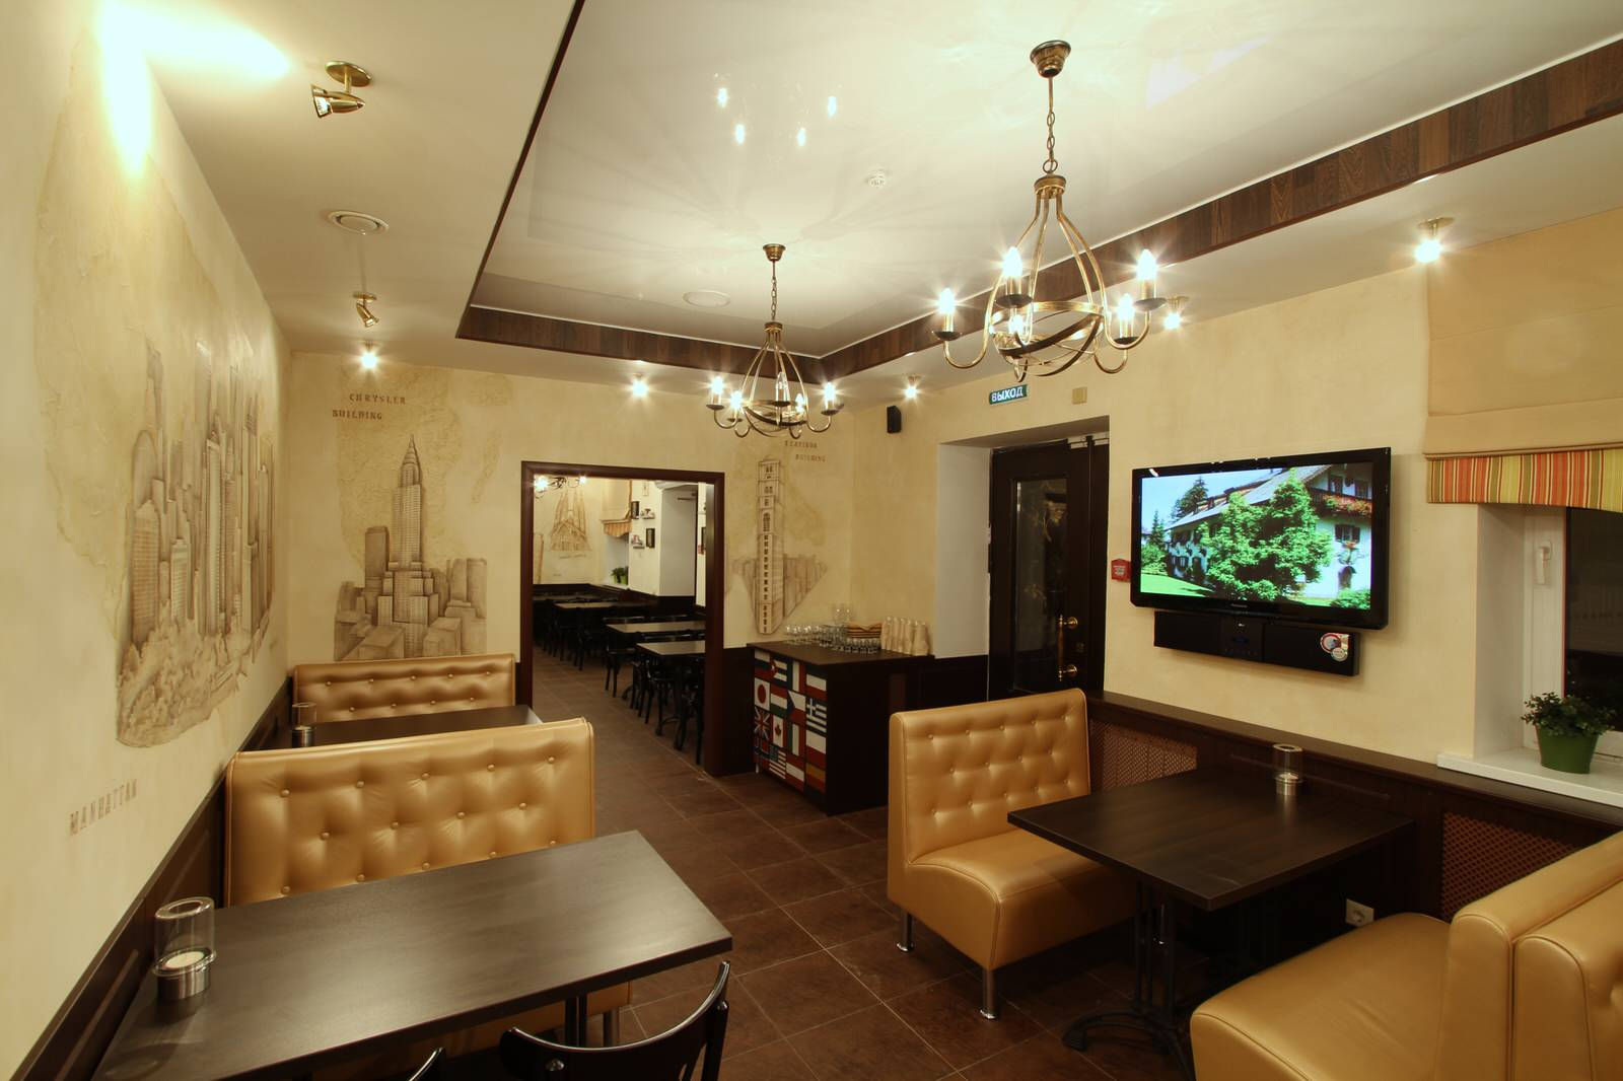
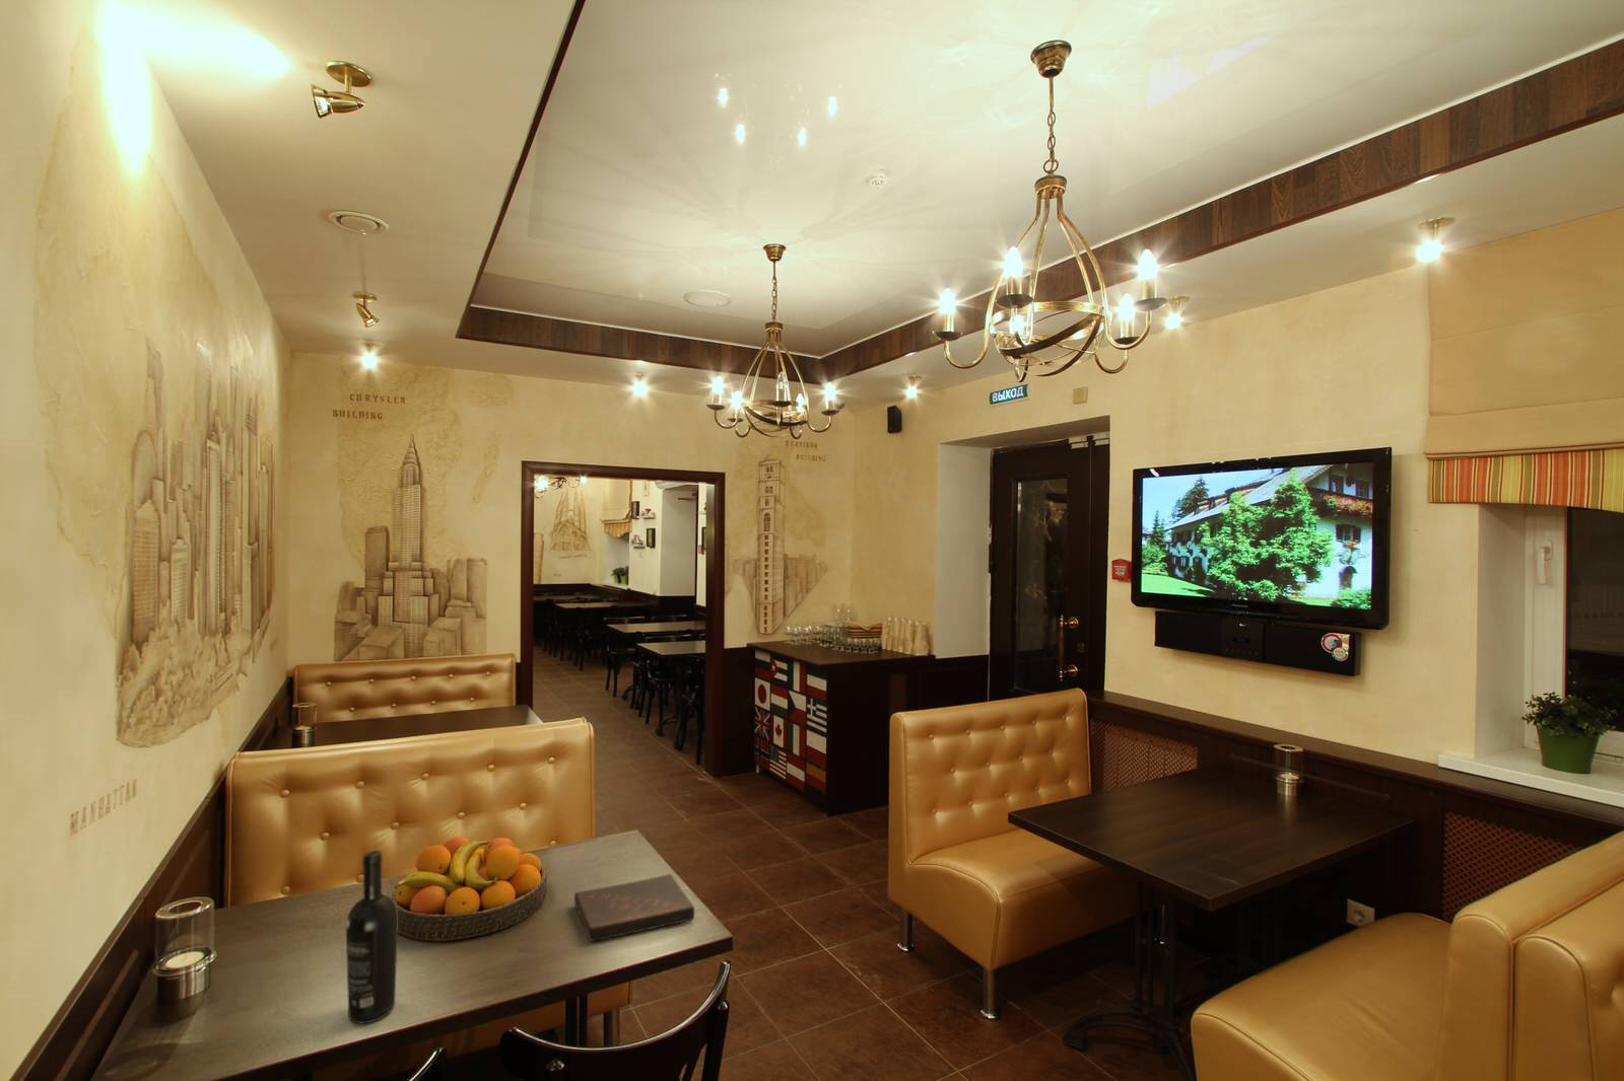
+ fruit bowl [391,836,548,942]
+ book [574,873,695,942]
+ wine bottle [345,849,398,1024]
